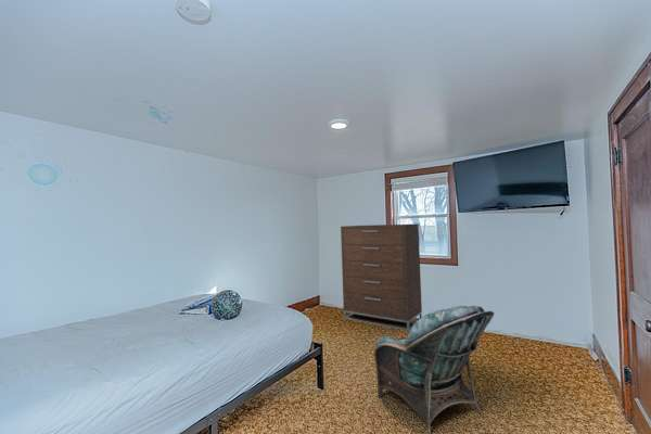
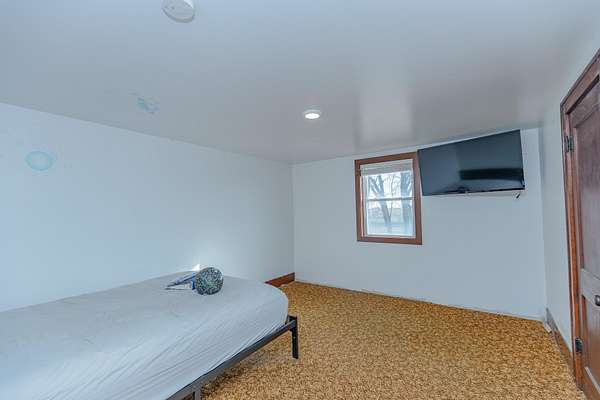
- armchair [373,305,495,434]
- dresser [340,222,423,332]
